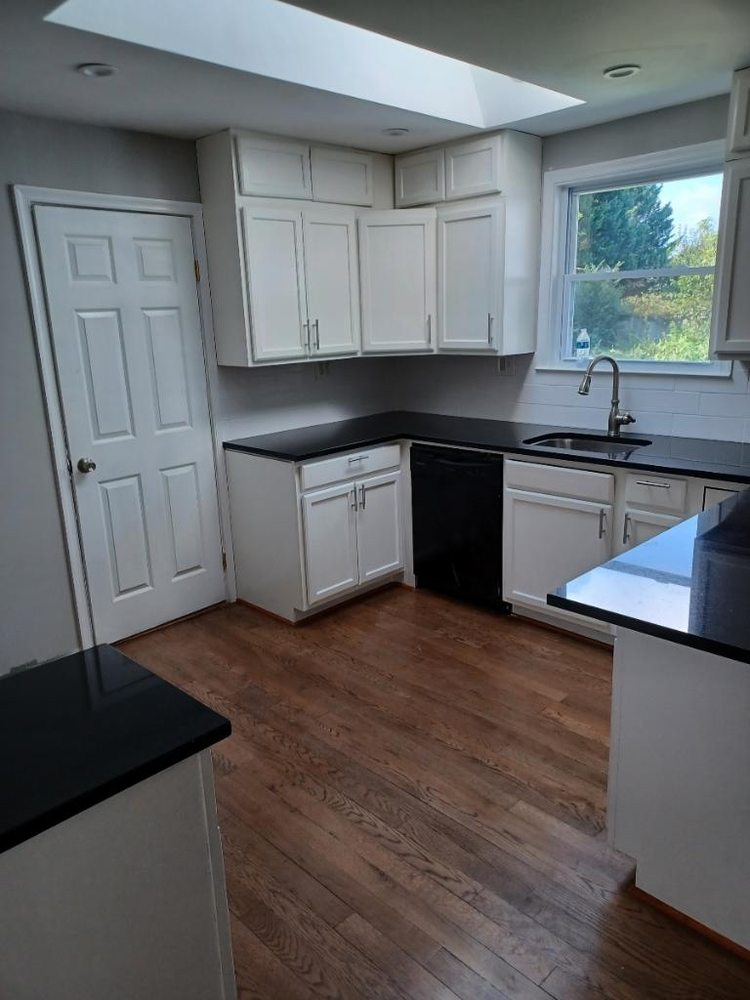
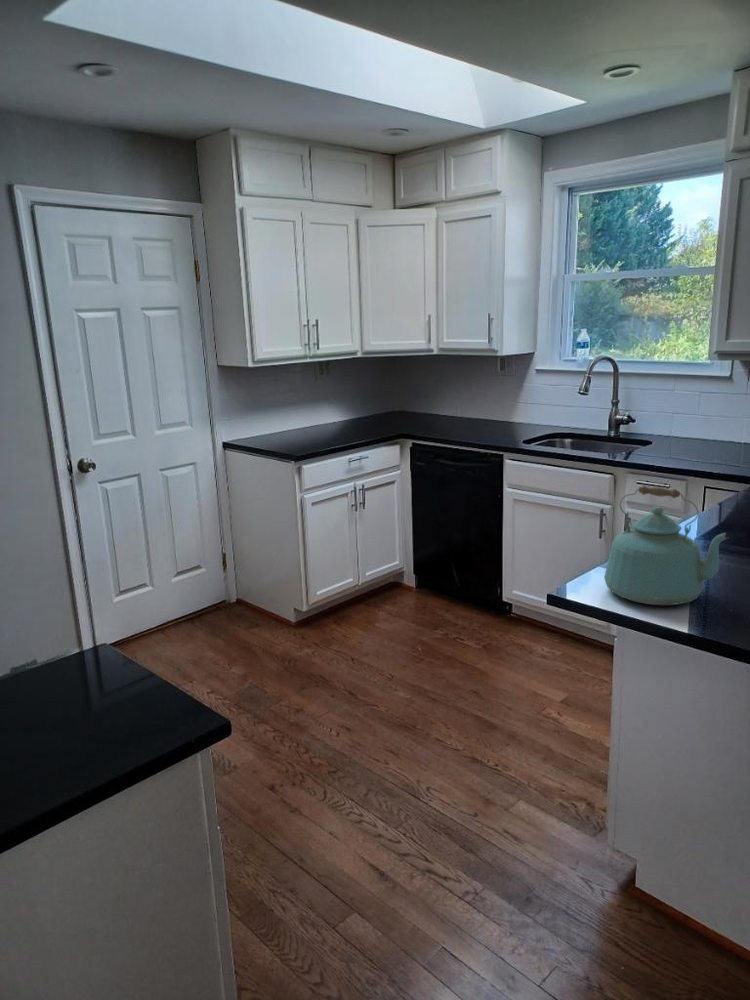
+ kettle [603,485,730,606]
